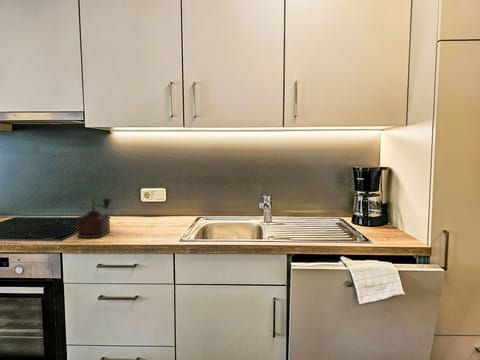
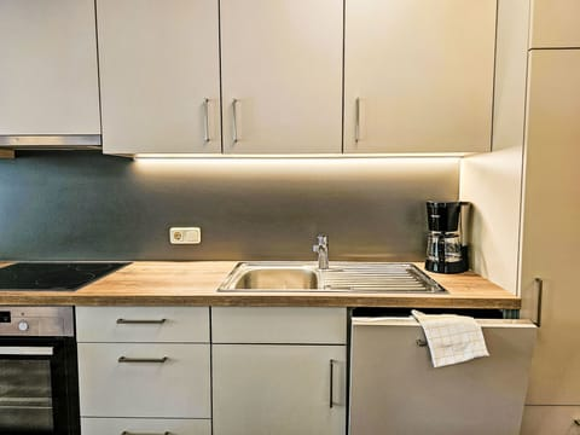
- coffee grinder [76,197,113,239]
